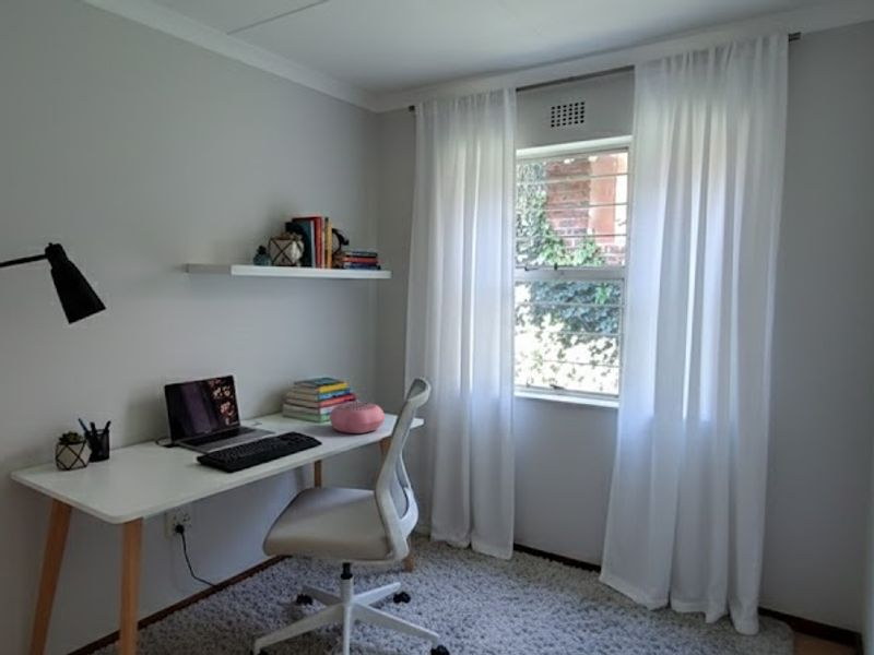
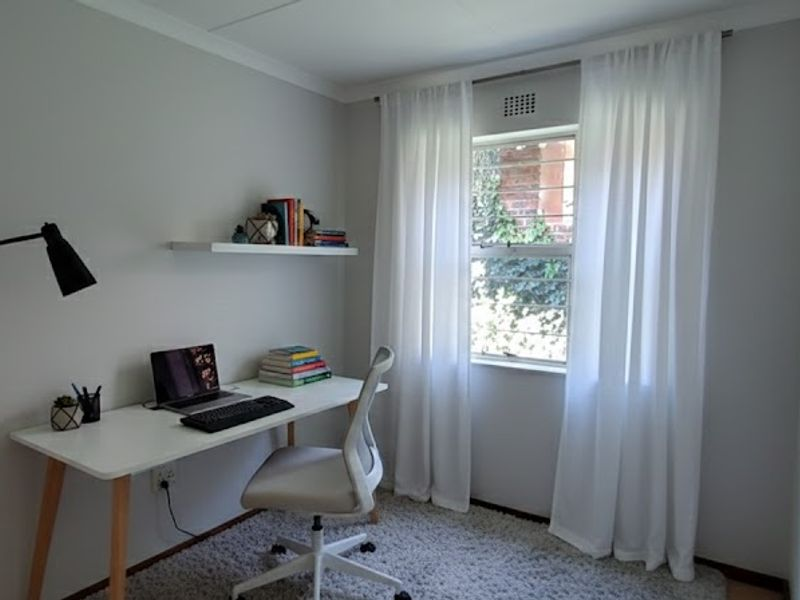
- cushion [329,401,386,434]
